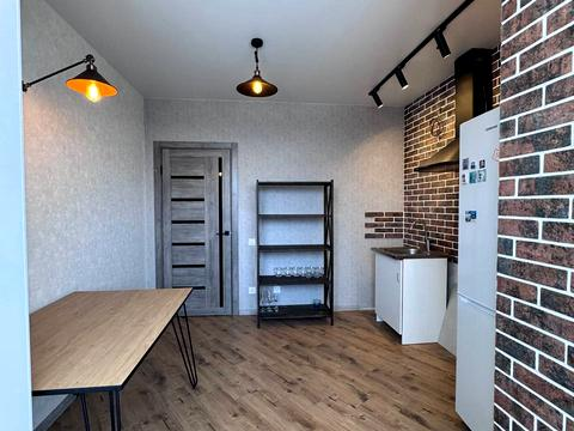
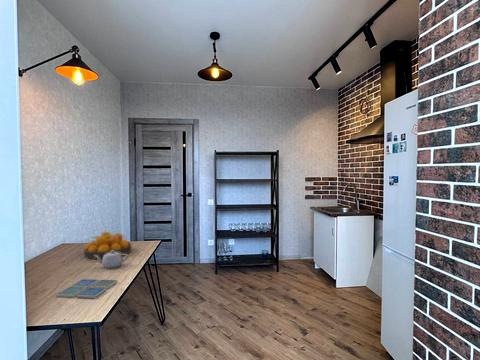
+ fruit bowl [83,231,133,260]
+ drink coaster [55,278,118,299]
+ teapot [94,250,129,269]
